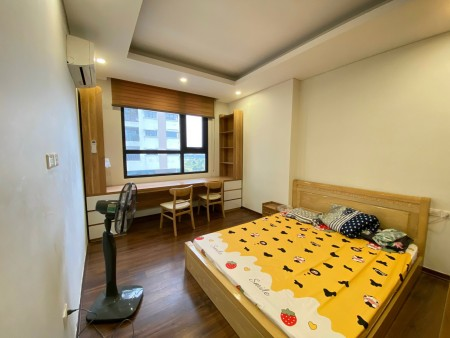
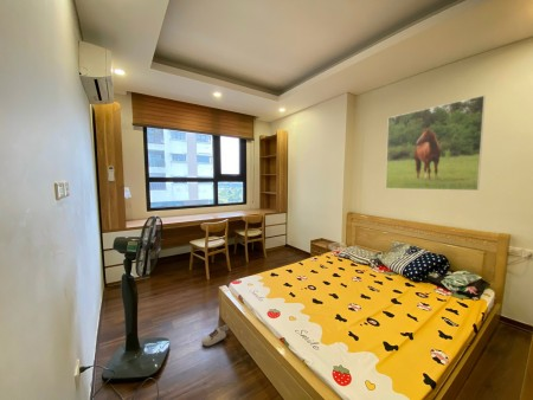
+ shoe [200,323,230,348]
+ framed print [385,95,487,192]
